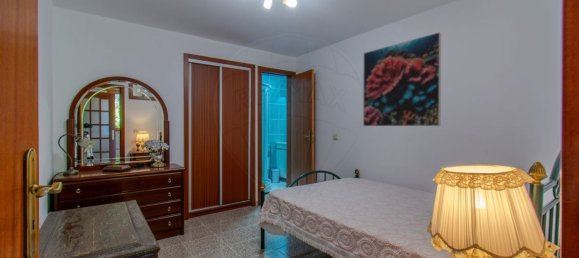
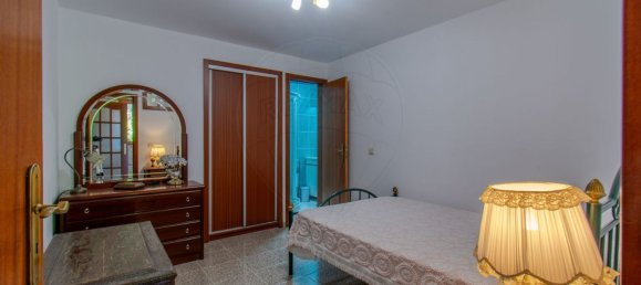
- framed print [362,31,442,127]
